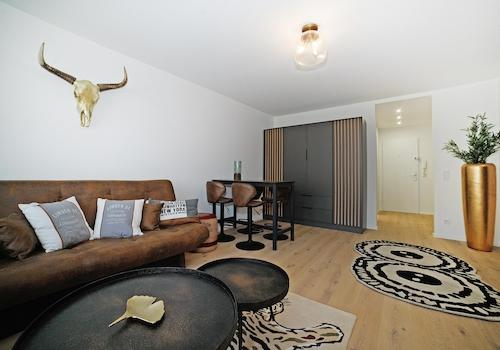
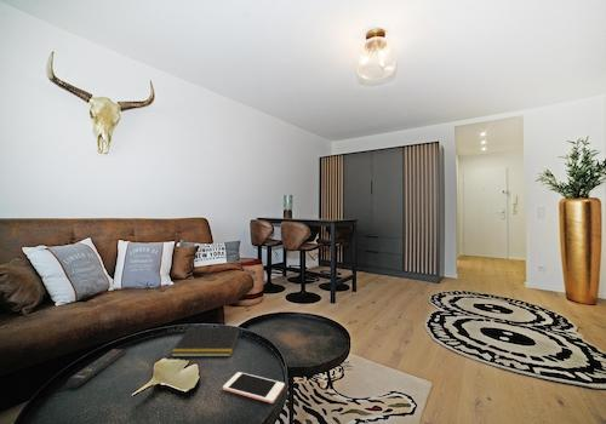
+ notepad [170,327,241,357]
+ remote control [65,348,128,389]
+ cell phone [222,371,286,405]
